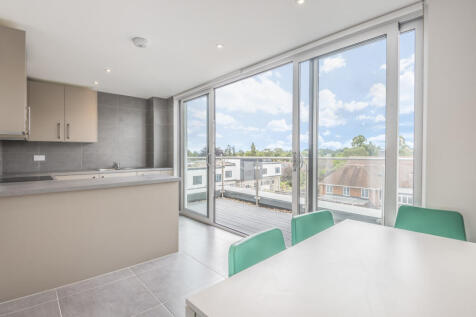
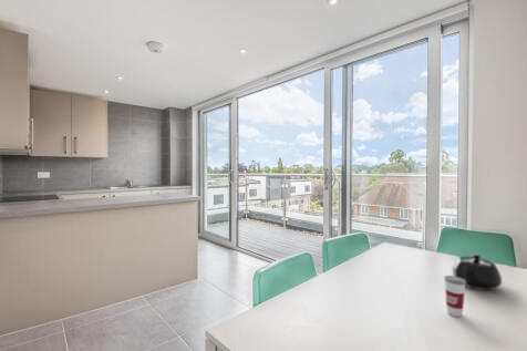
+ cup [443,266,466,318]
+ teapot [452,252,503,291]
